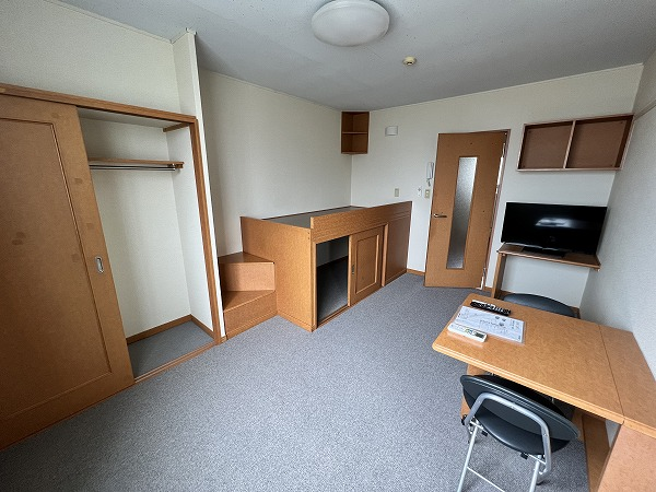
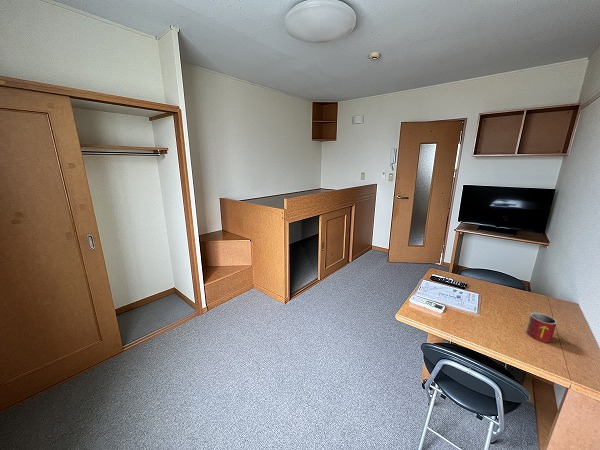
+ mug [525,312,557,343]
